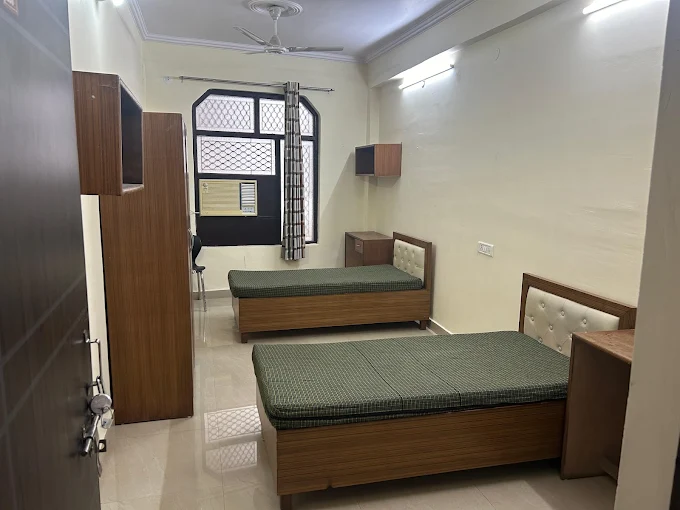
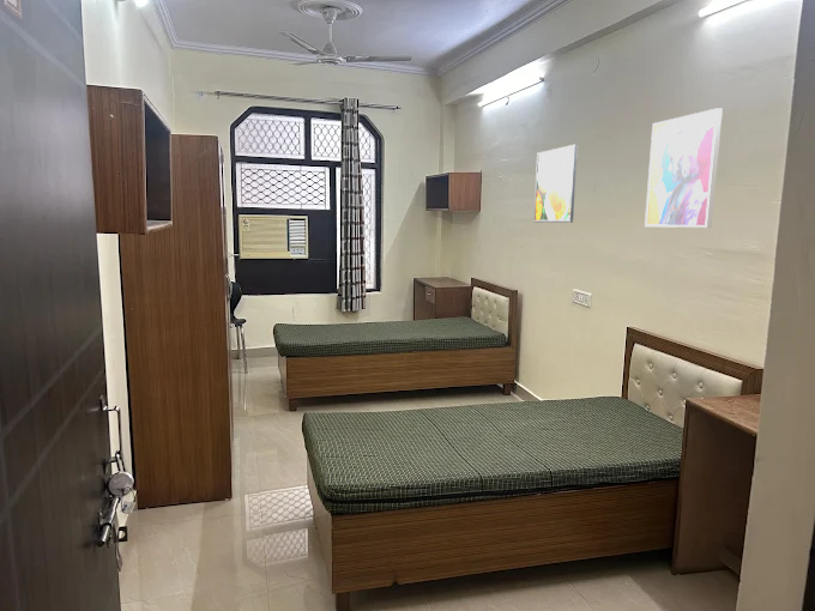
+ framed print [533,144,579,224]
+ wall art [644,107,724,229]
